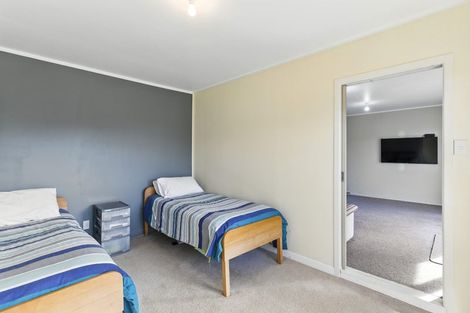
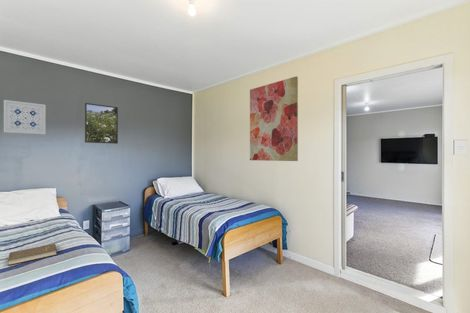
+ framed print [84,102,119,145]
+ wall art [3,99,47,135]
+ wall art [249,75,299,162]
+ book [6,243,58,266]
